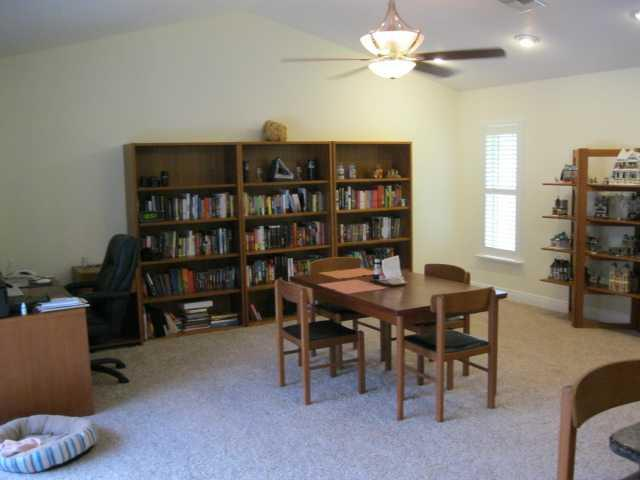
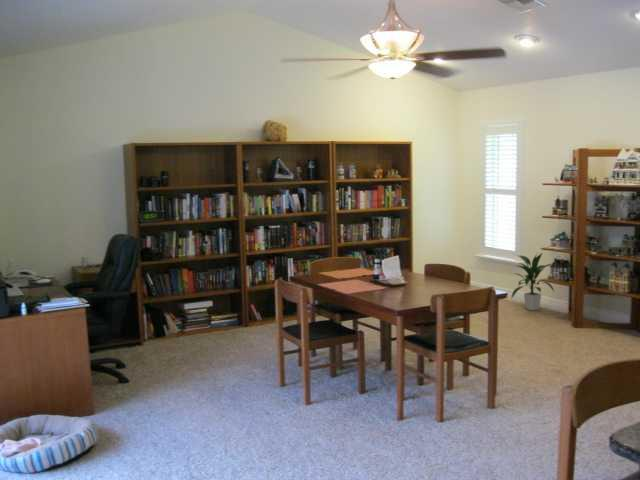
+ indoor plant [510,251,555,311]
